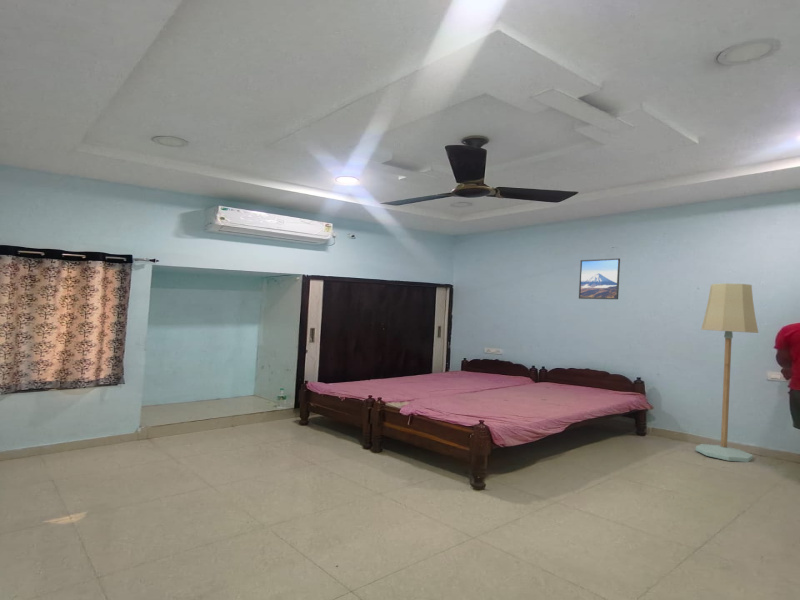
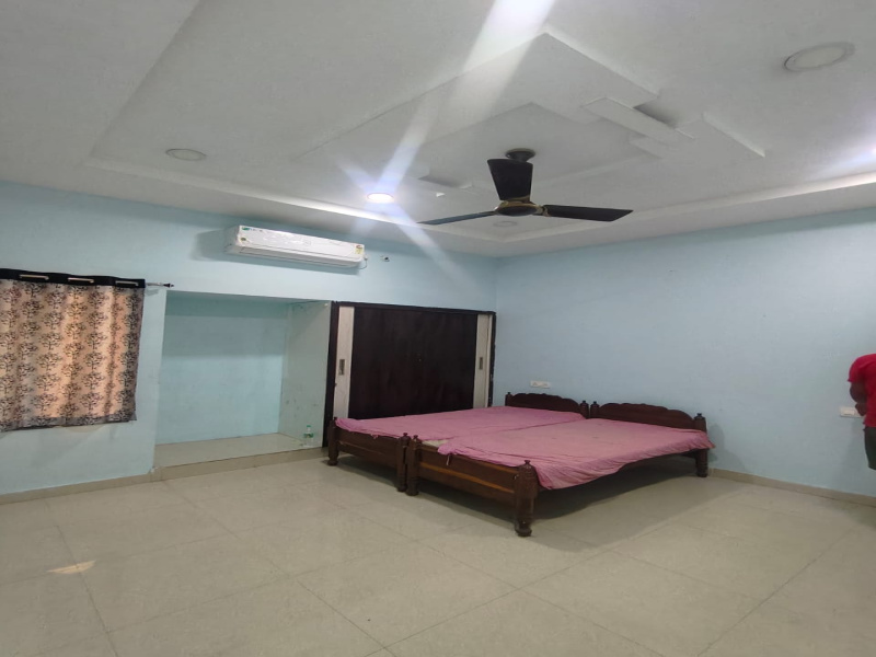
- floor lamp [695,282,759,463]
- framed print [578,257,621,300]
